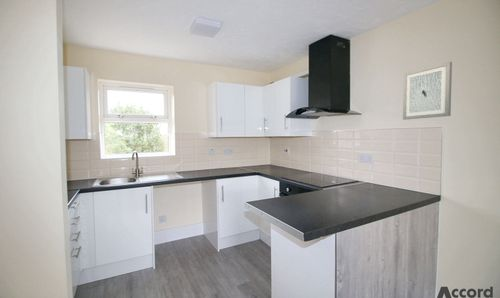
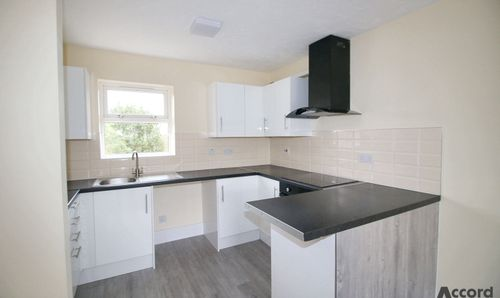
- wall art [402,61,453,121]
